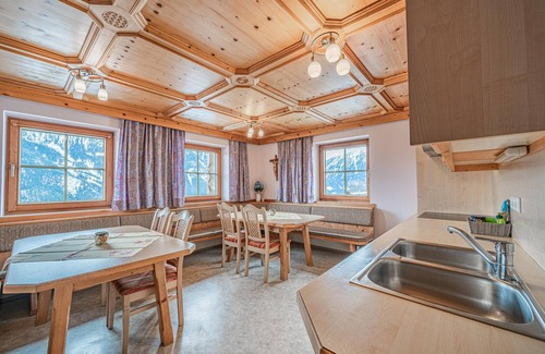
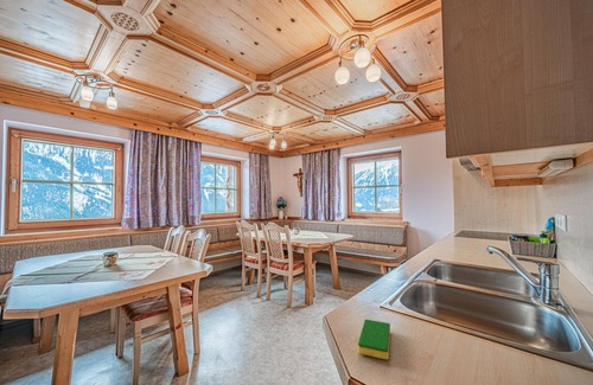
+ dish sponge [357,319,391,360]
